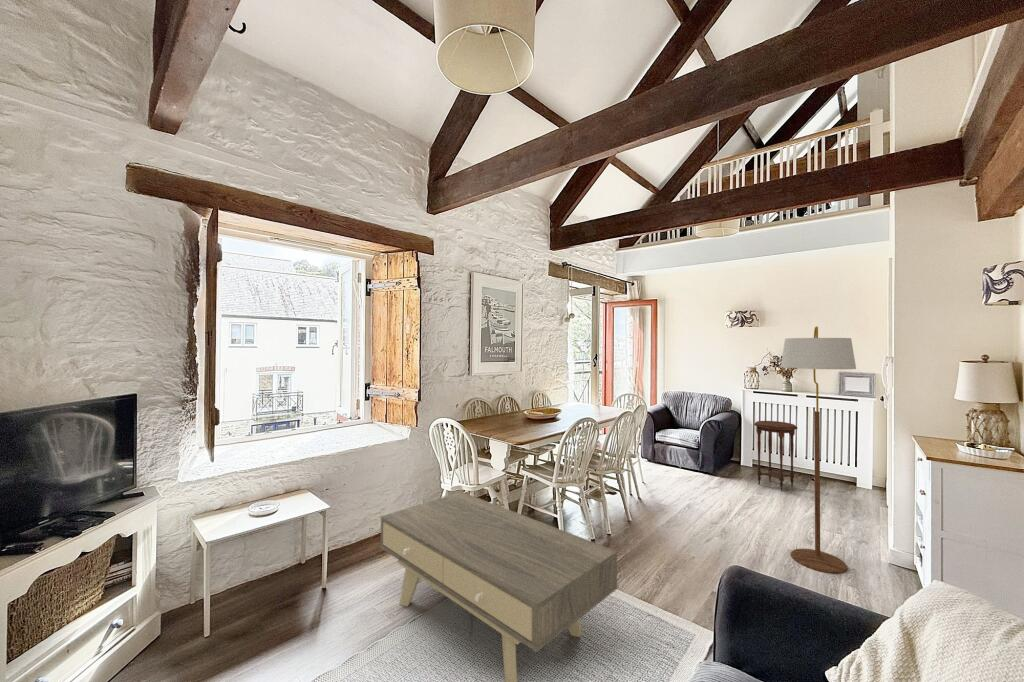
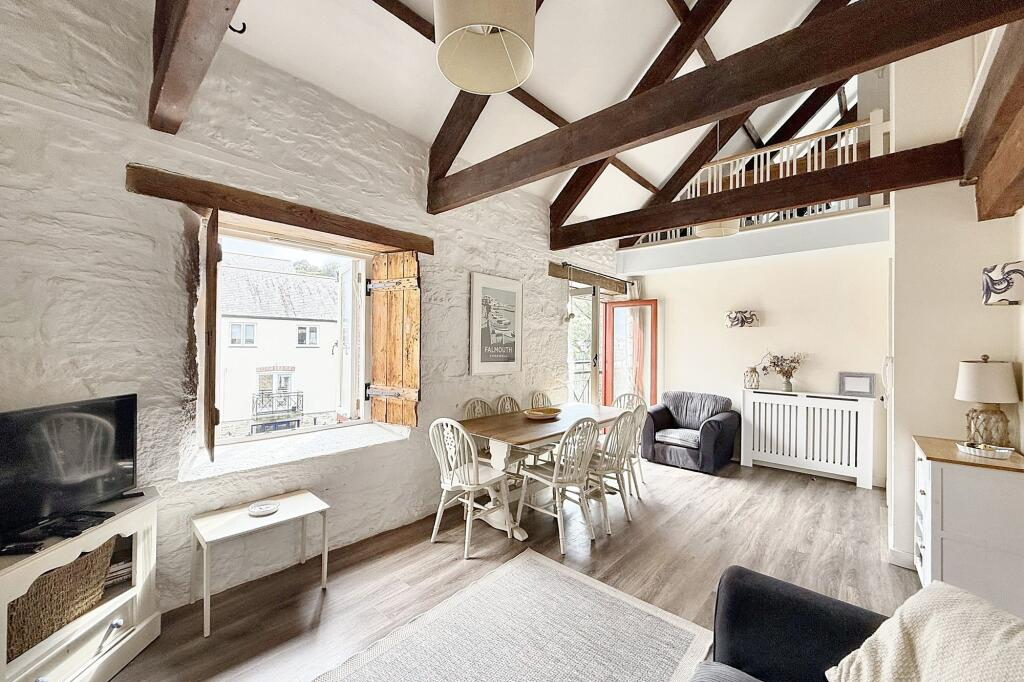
- floor lamp [780,325,857,574]
- side table [753,420,799,492]
- coffee table [379,491,618,682]
